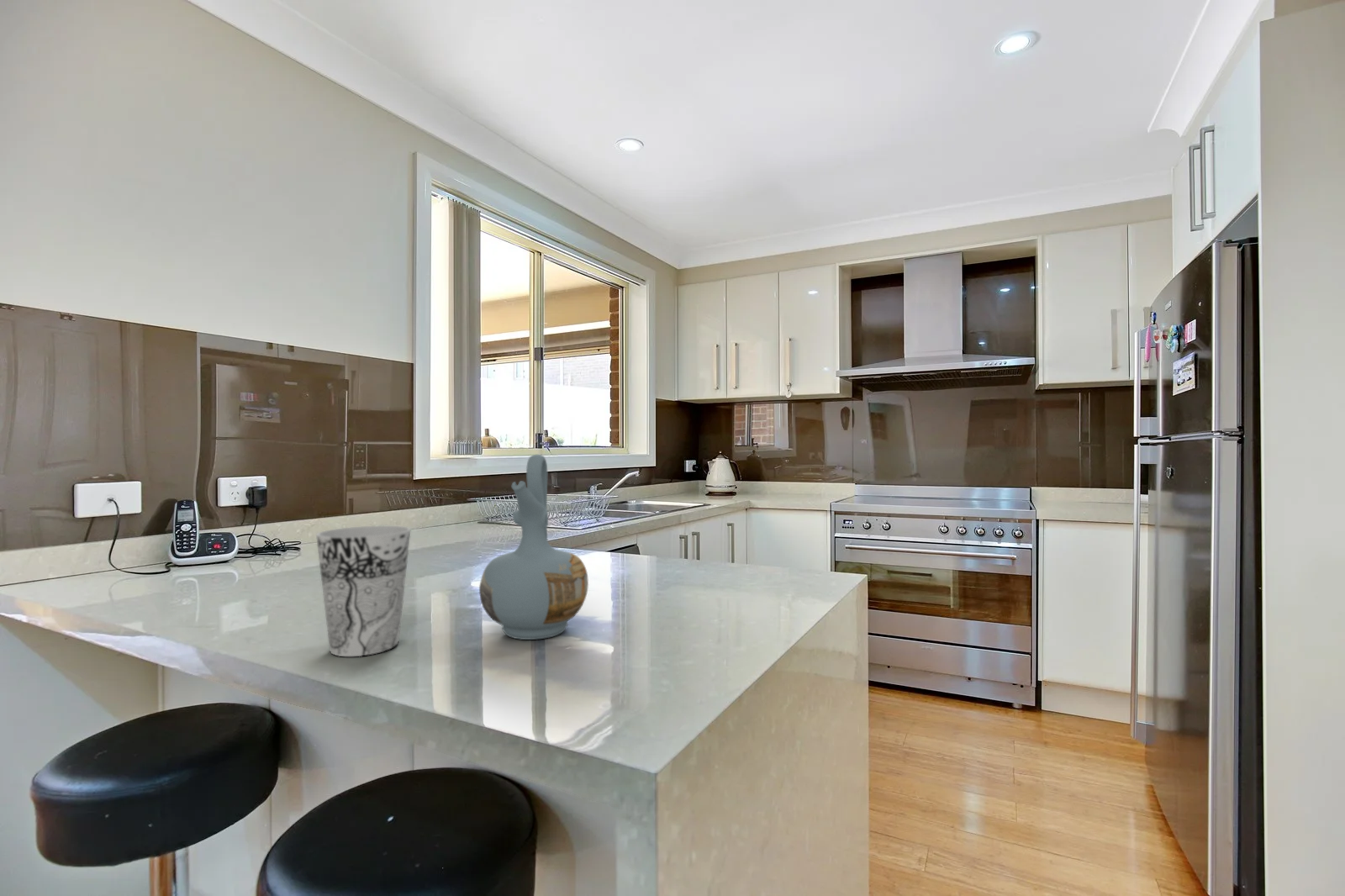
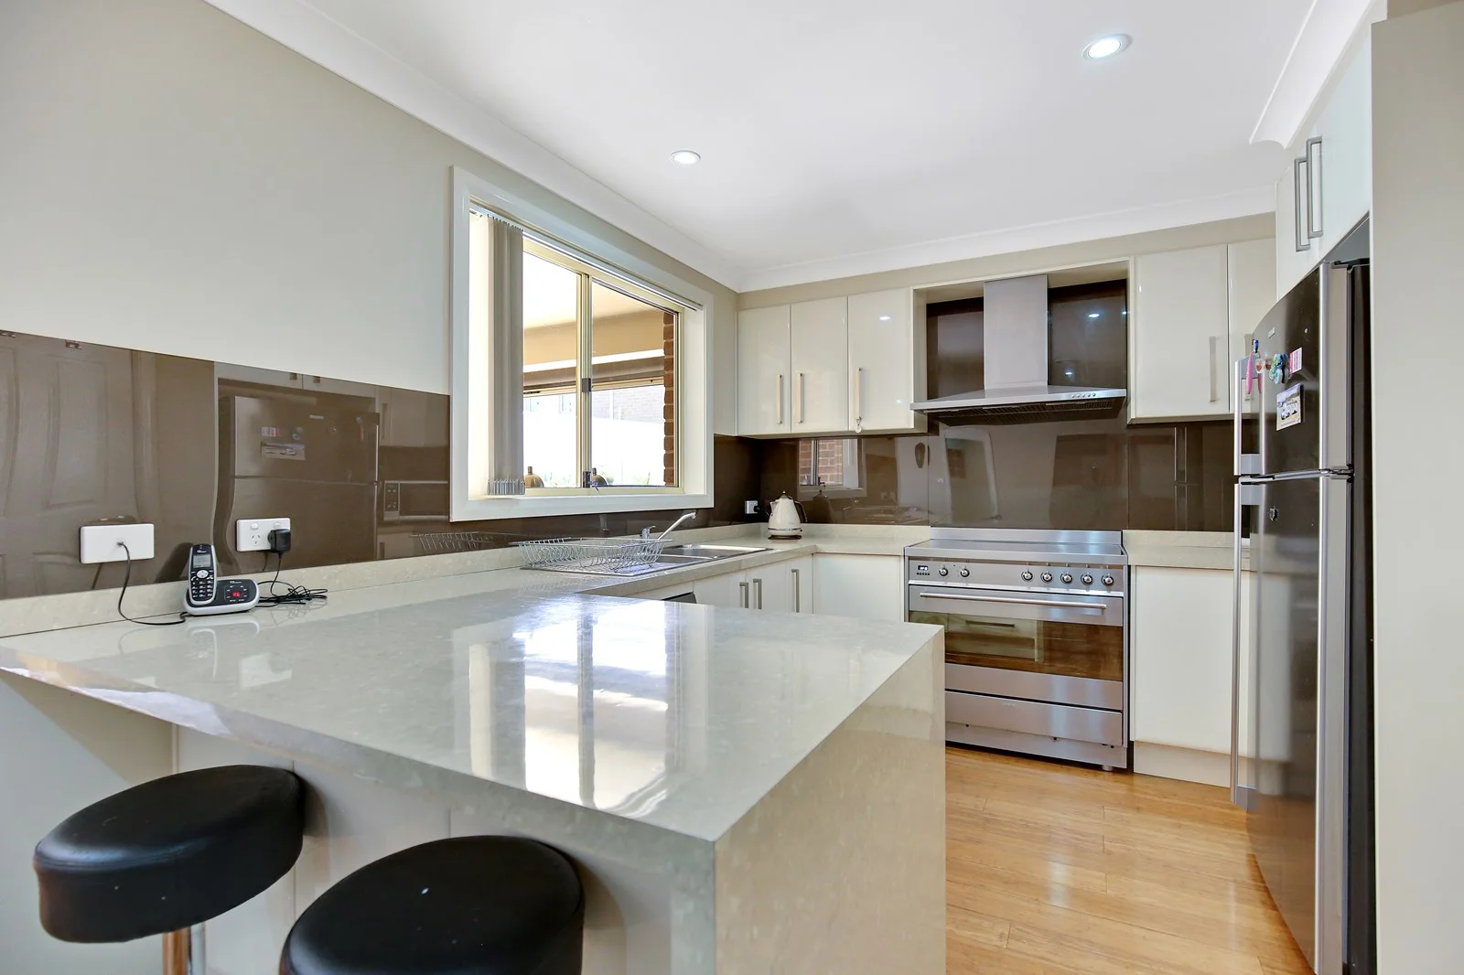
- cup [315,525,411,657]
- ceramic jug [478,454,589,640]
